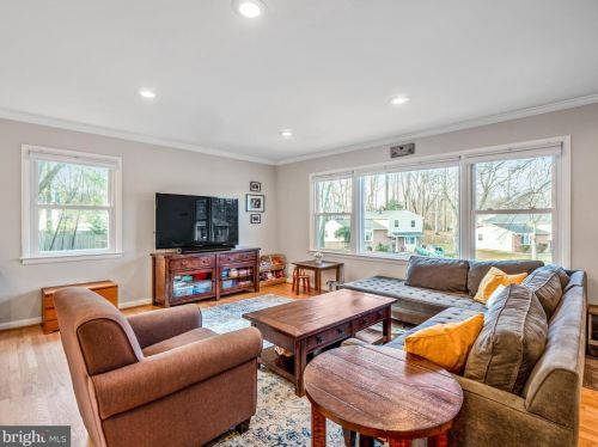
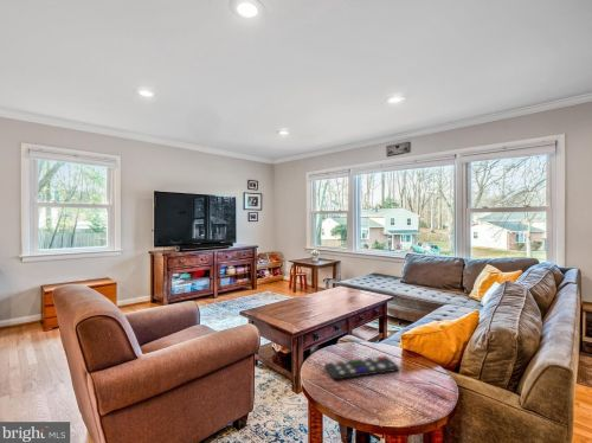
+ remote control [323,355,400,381]
